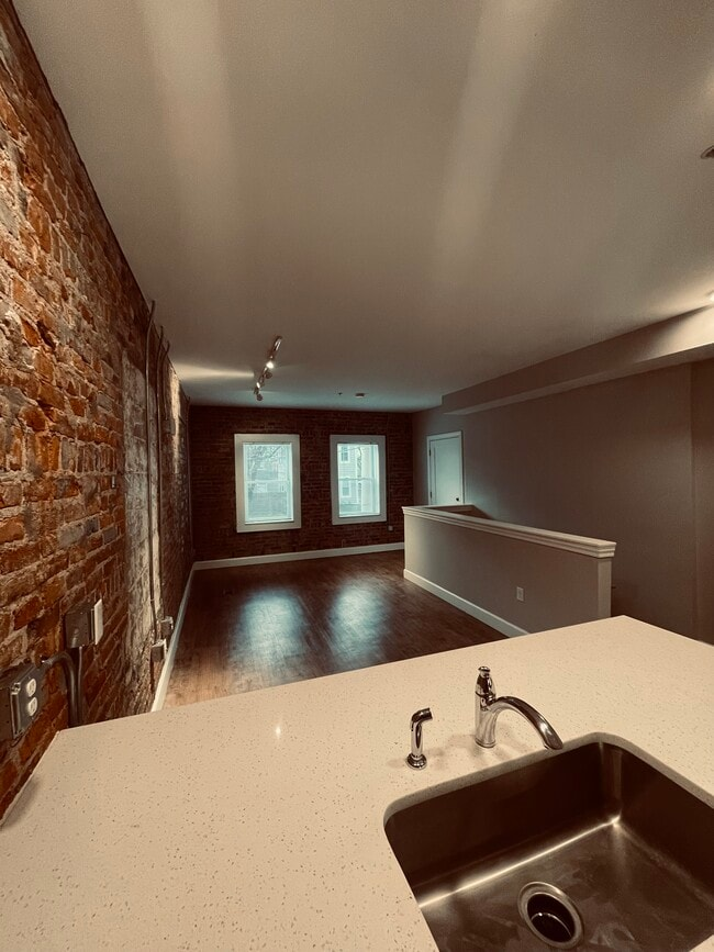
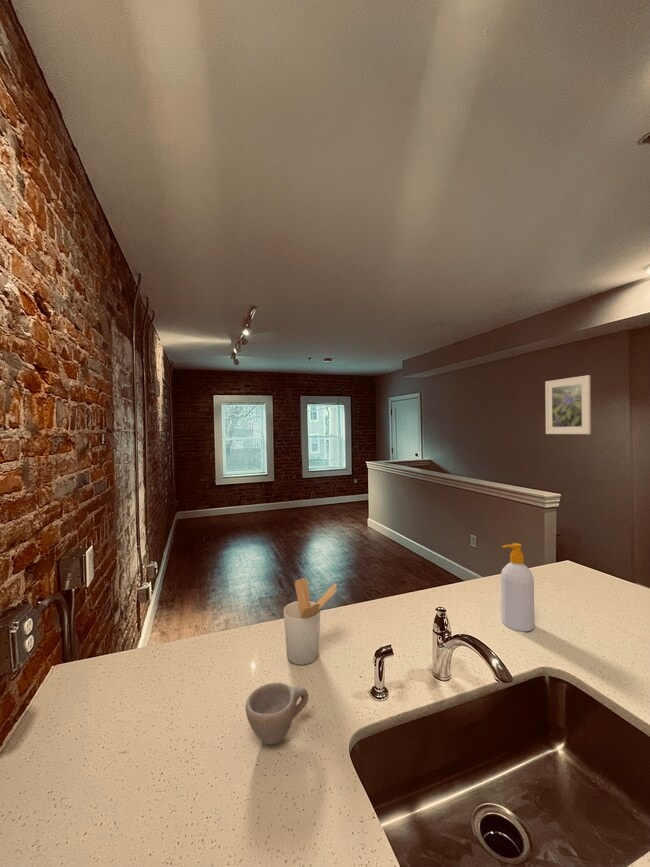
+ cup [244,682,309,745]
+ soap bottle [500,542,535,632]
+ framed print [544,374,592,435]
+ utensil holder [283,577,338,666]
